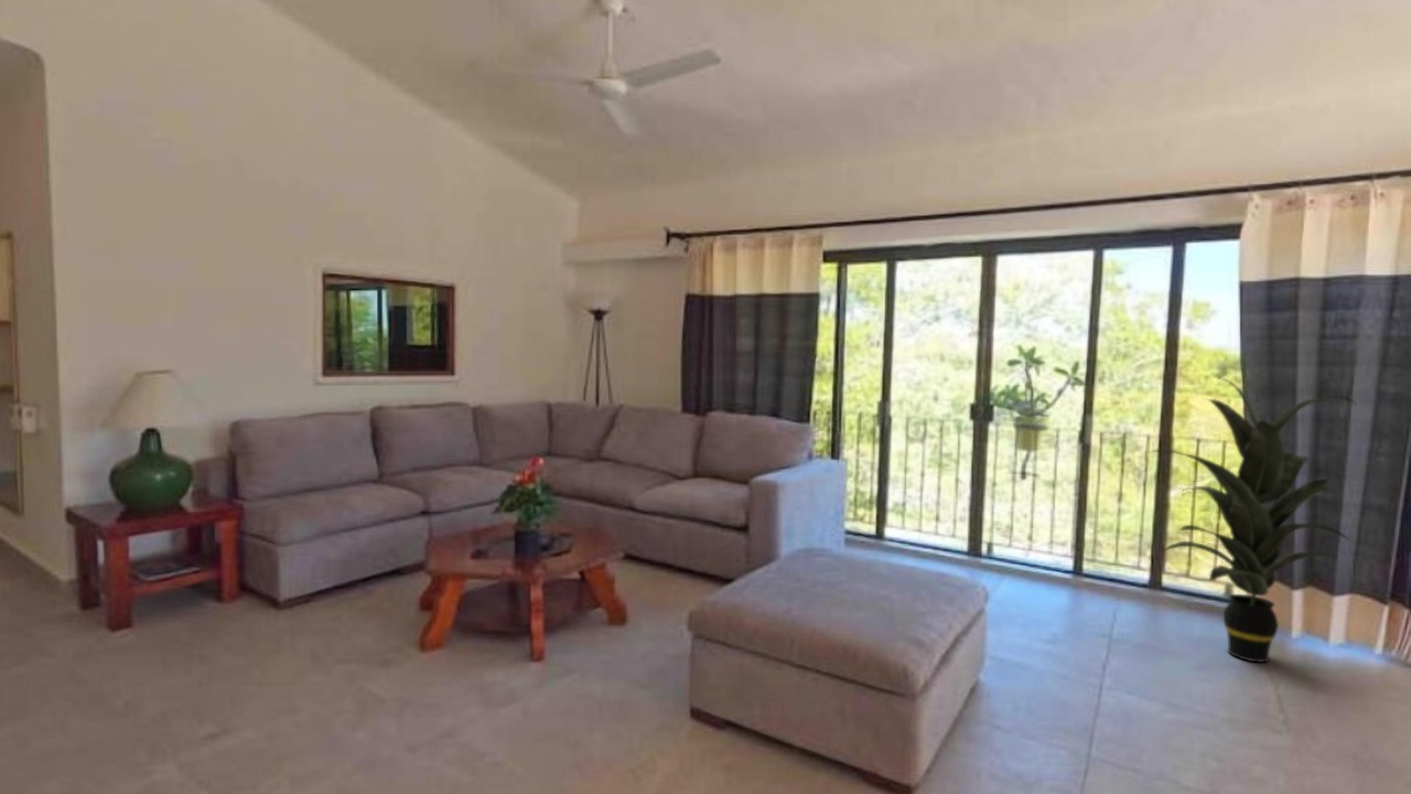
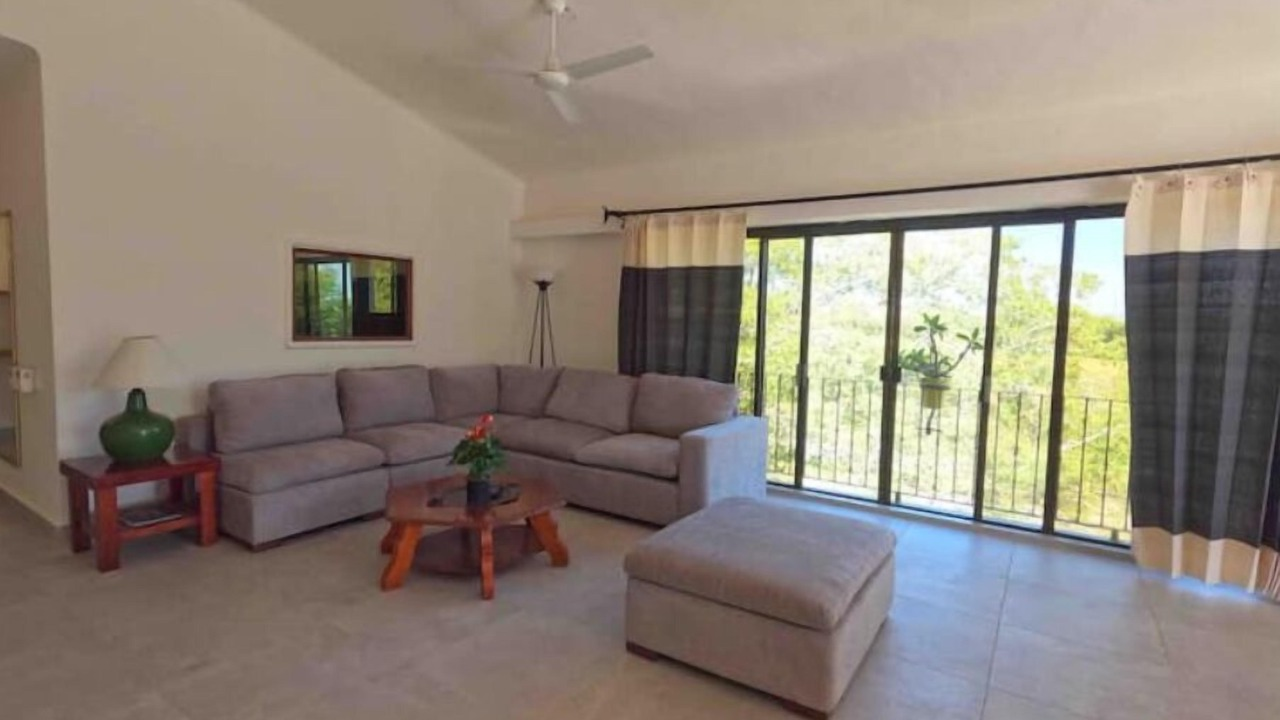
- indoor plant [1149,376,1357,663]
